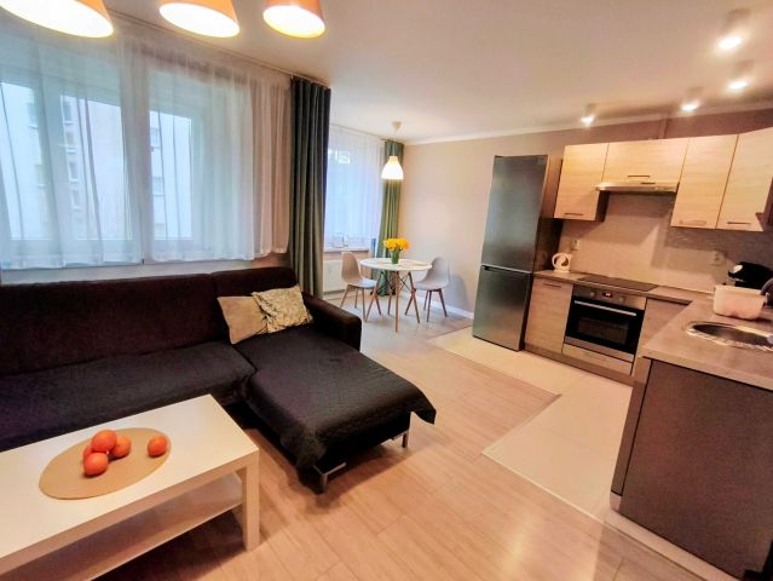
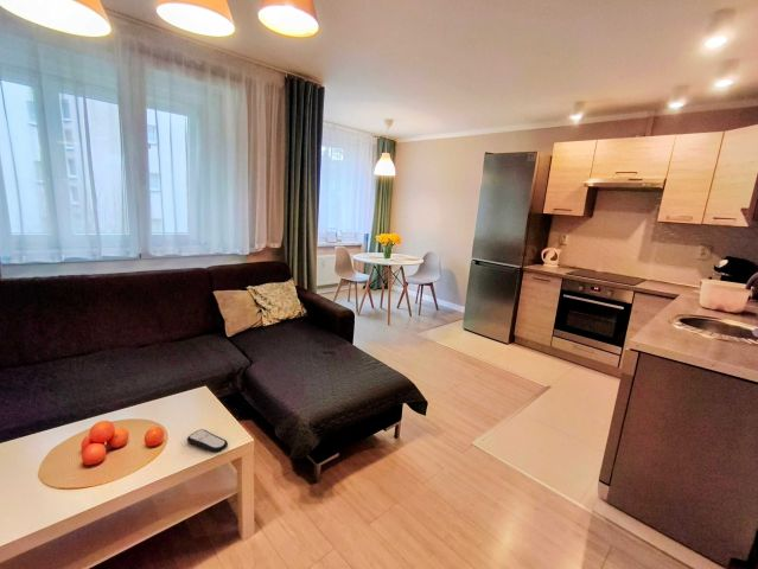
+ remote control [186,428,229,454]
